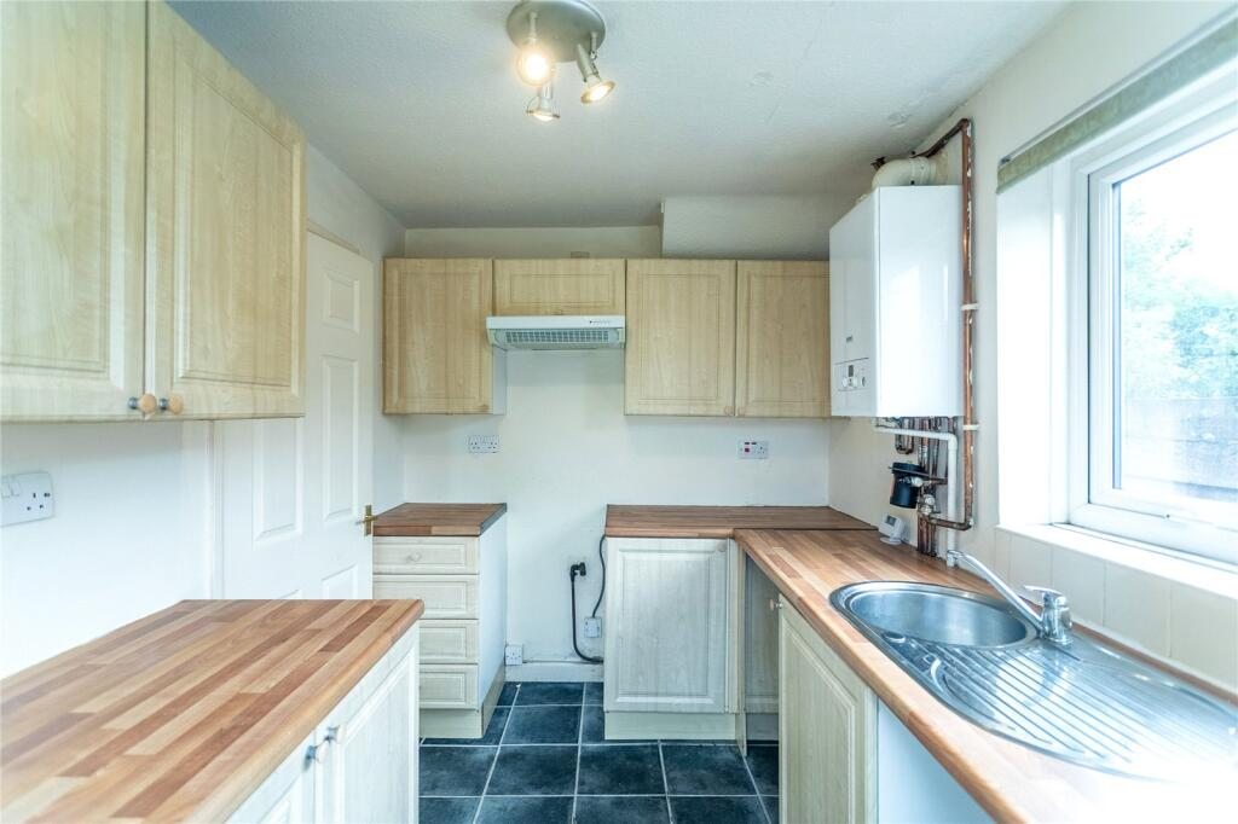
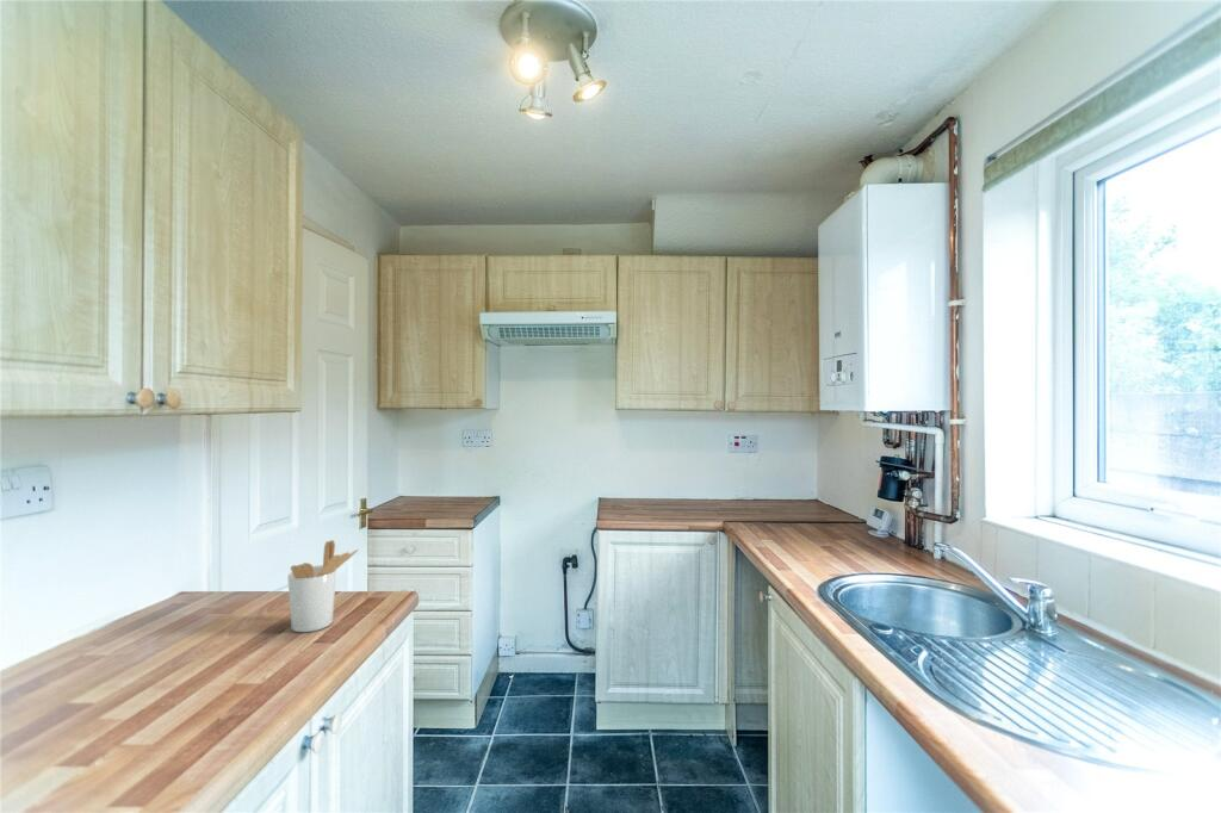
+ utensil holder [286,539,360,633]
